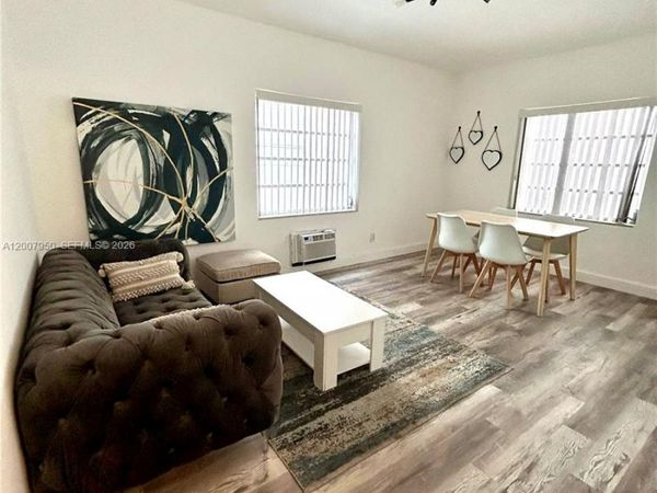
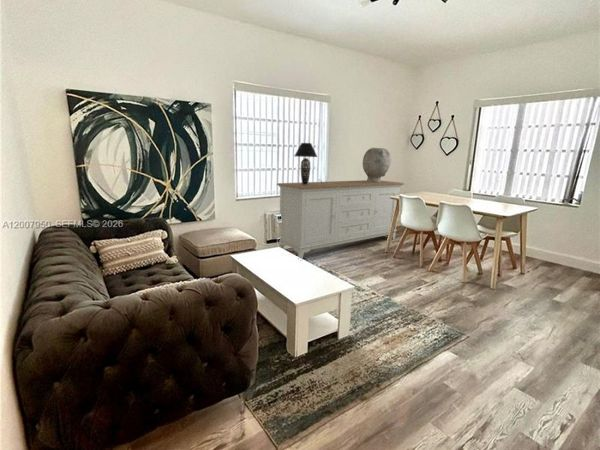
+ sideboard [276,179,405,260]
+ table lamp [294,142,318,185]
+ vessel [362,147,392,183]
